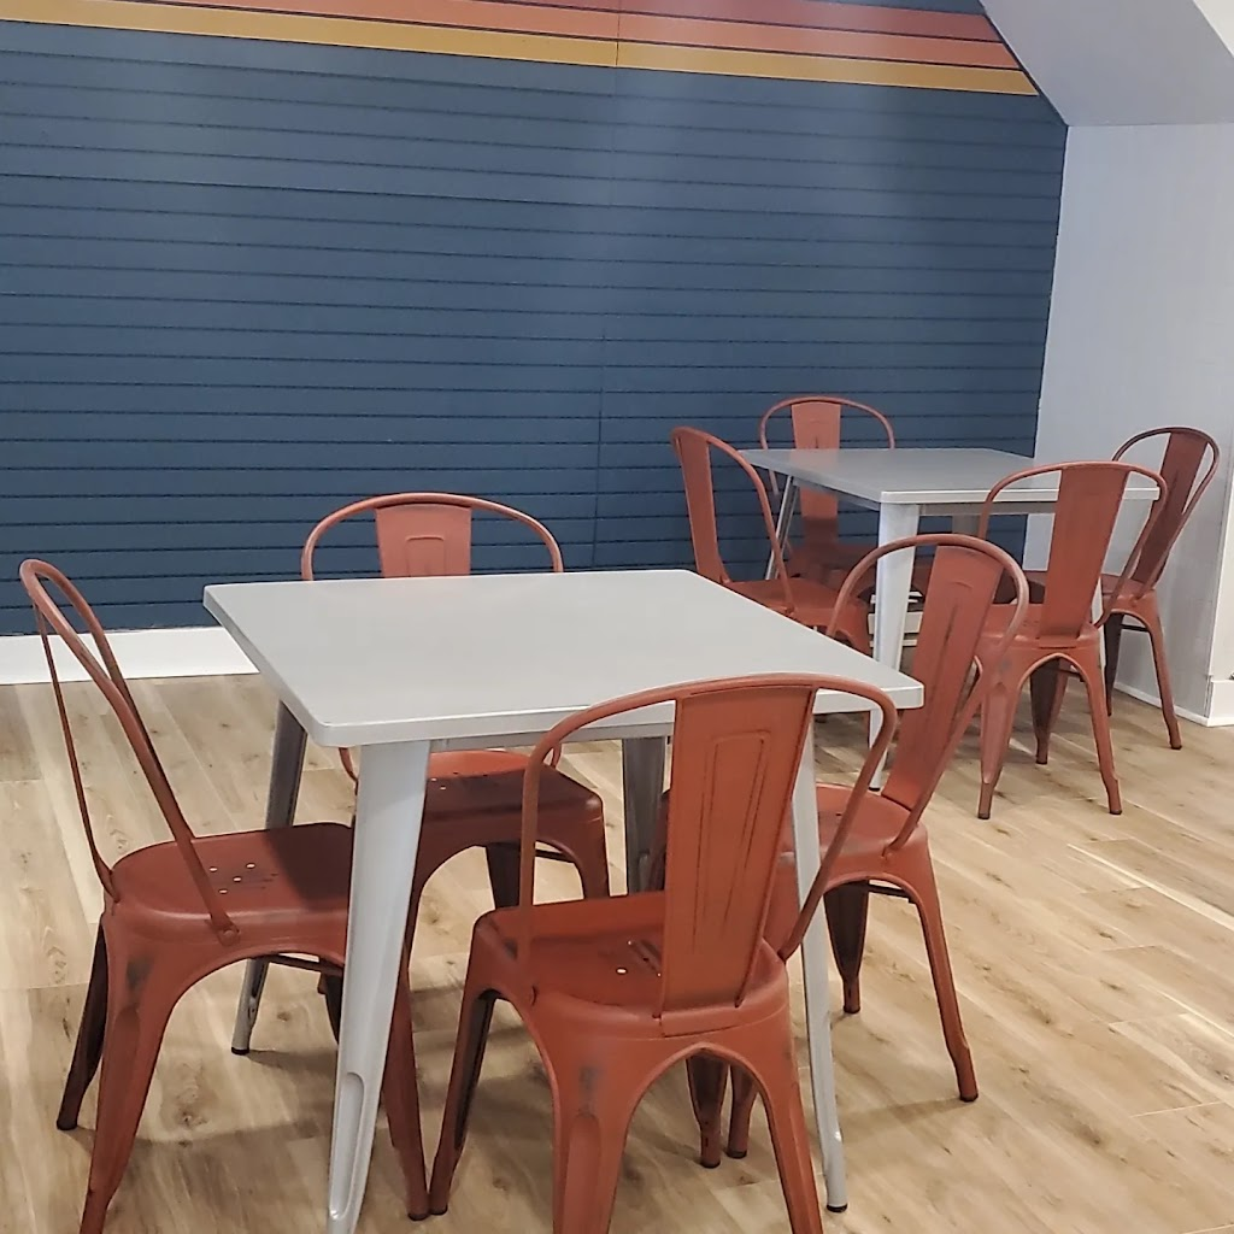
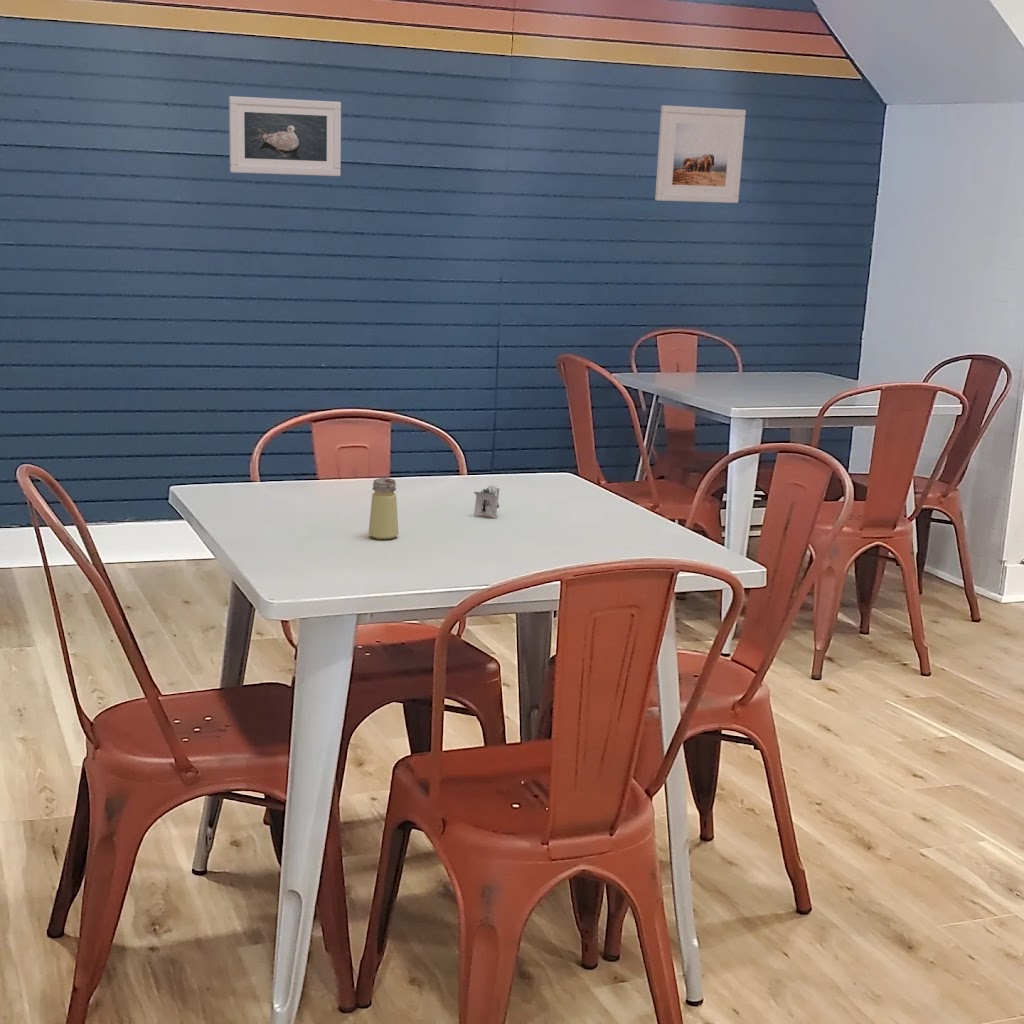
+ napkin holder [473,484,500,518]
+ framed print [228,95,342,177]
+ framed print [654,104,747,204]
+ saltshaker [368,477,400,540]
